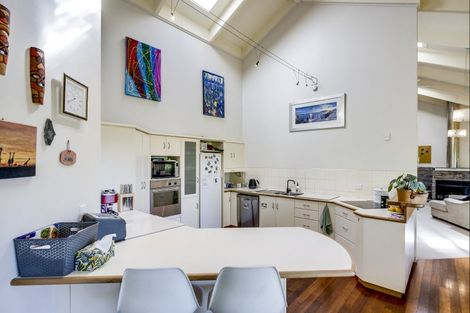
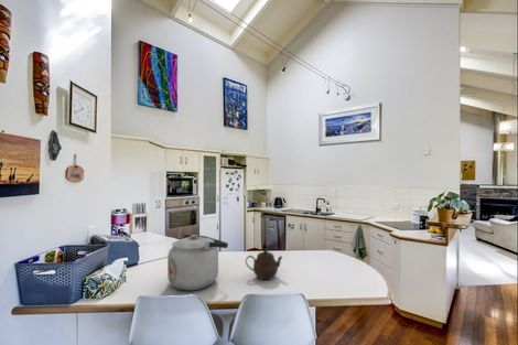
+ teapot [245,248,283,281]
+ kettle [166,234,229,291]
